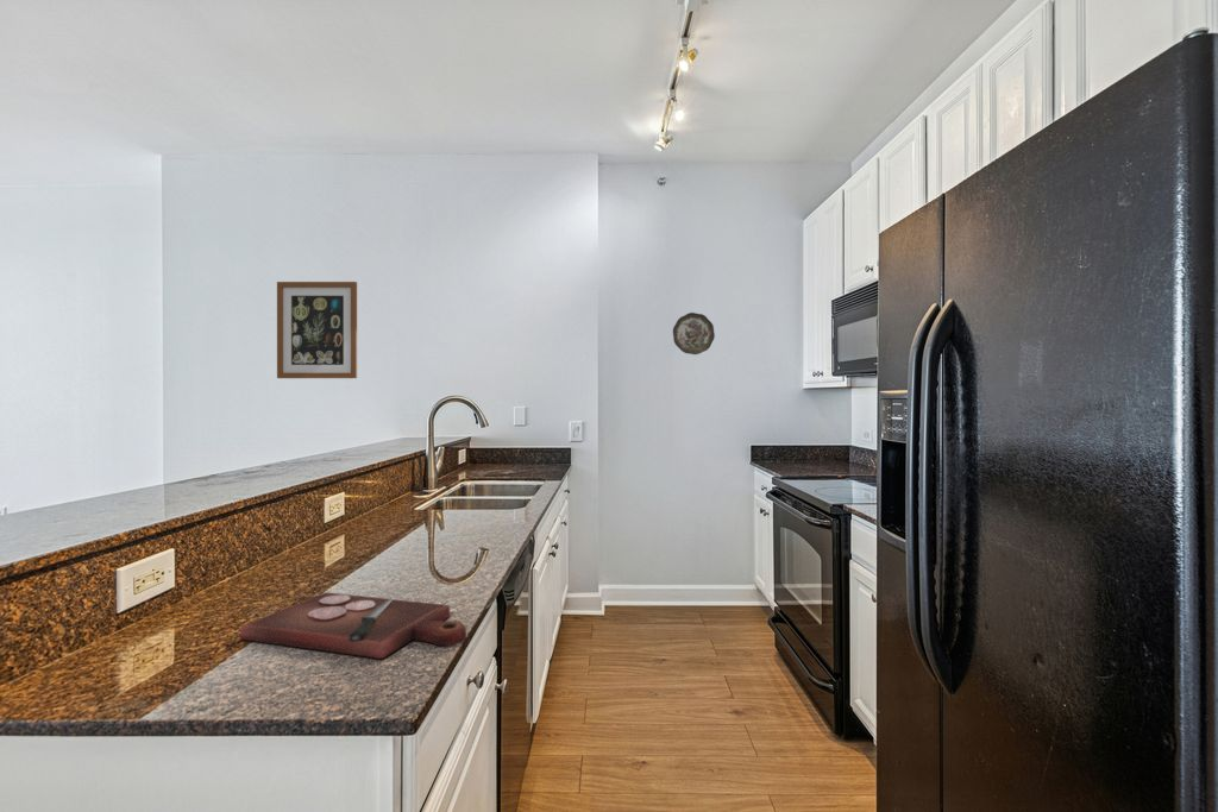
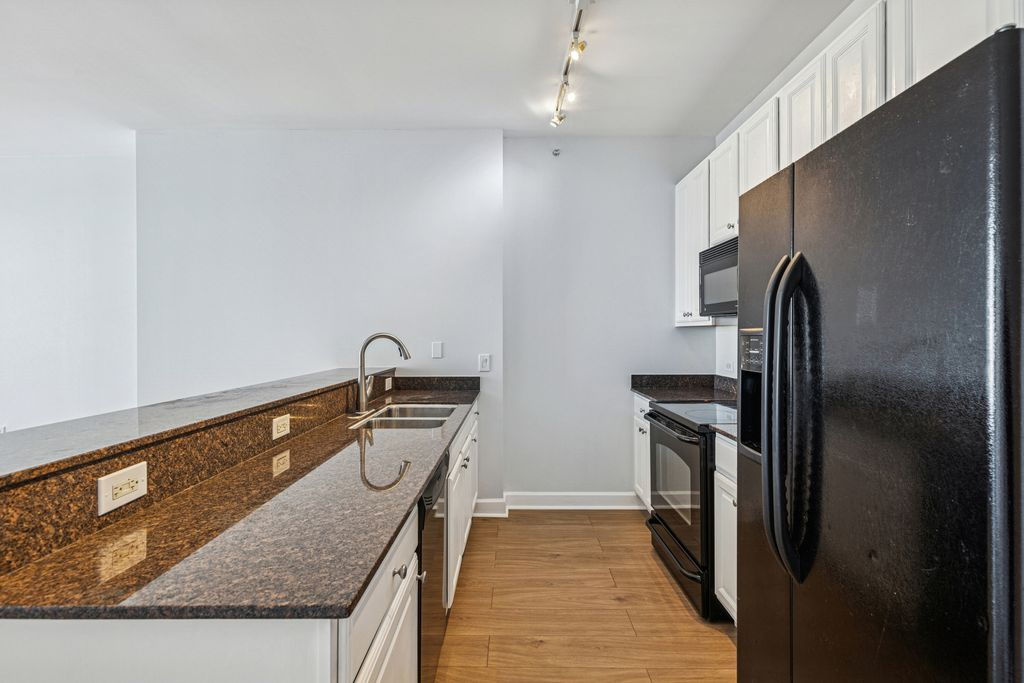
- cutting board [239,591,467,660]
- wall art [276,281,358,379]
- decorative plate [672,311,716,355]
